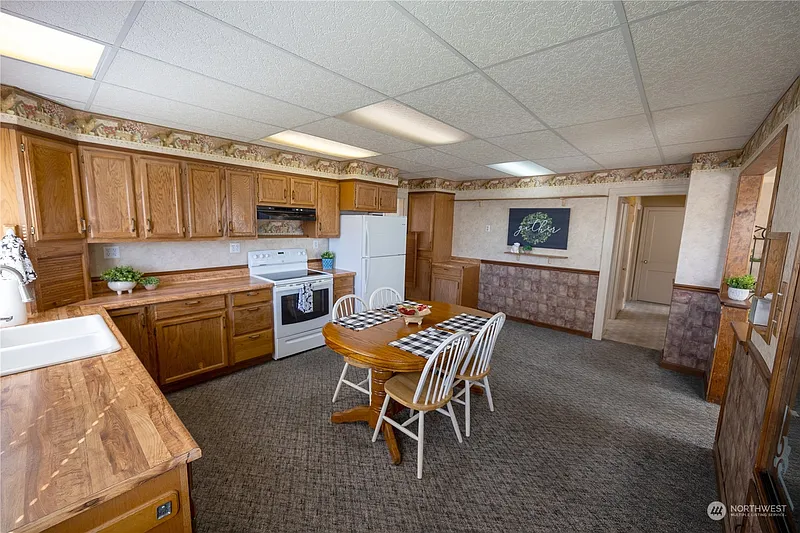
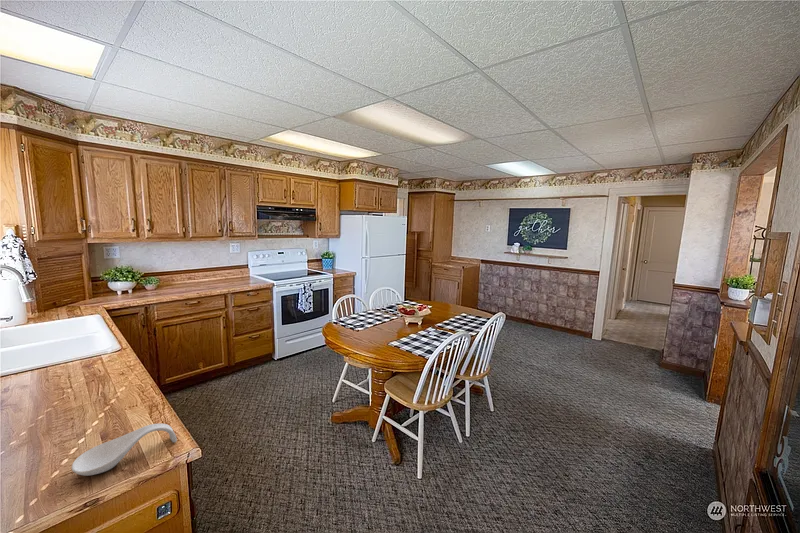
+ spoon rest [71,423,178,477]
